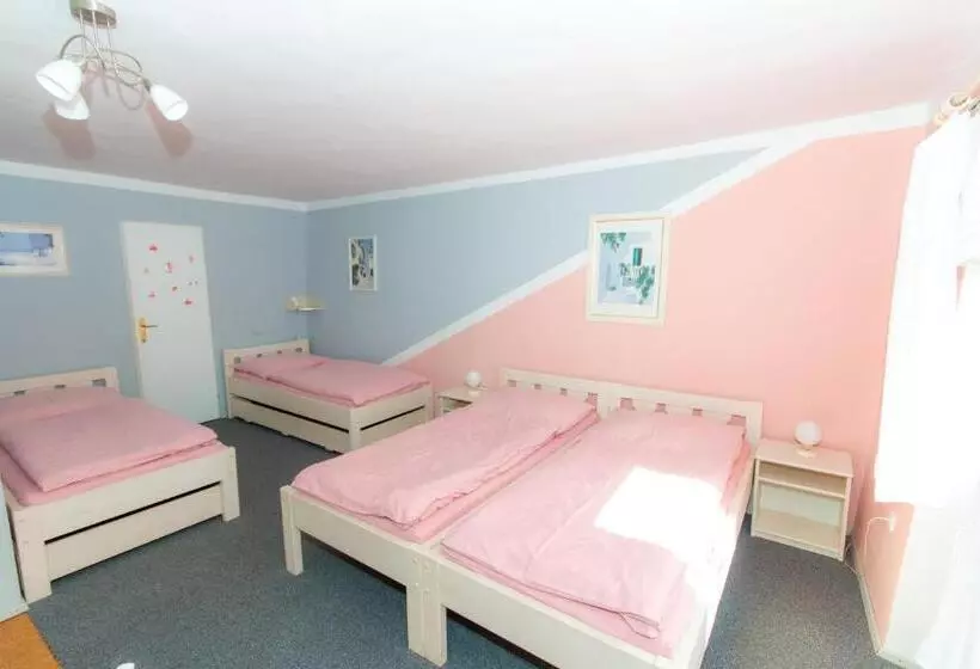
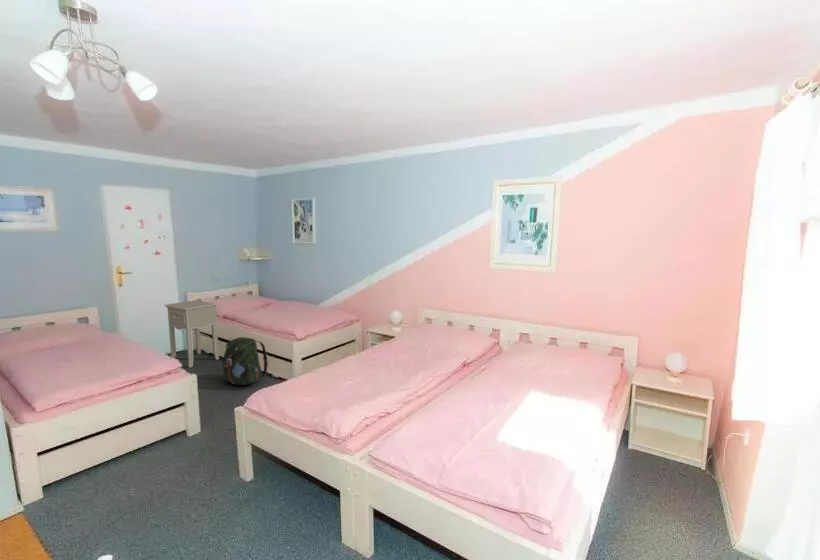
+ backpack [222,336,269,386]
+ nightstand [163,299,220,368]
